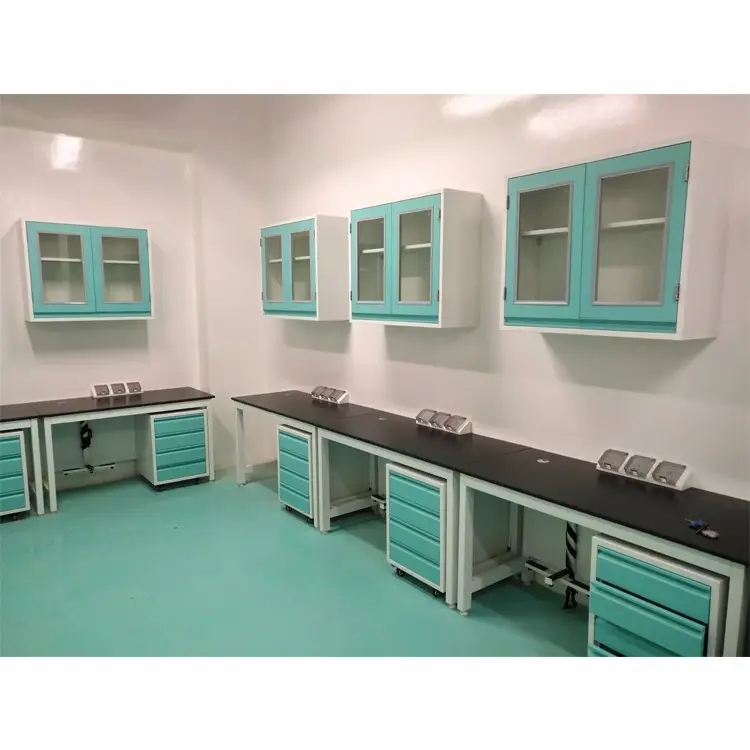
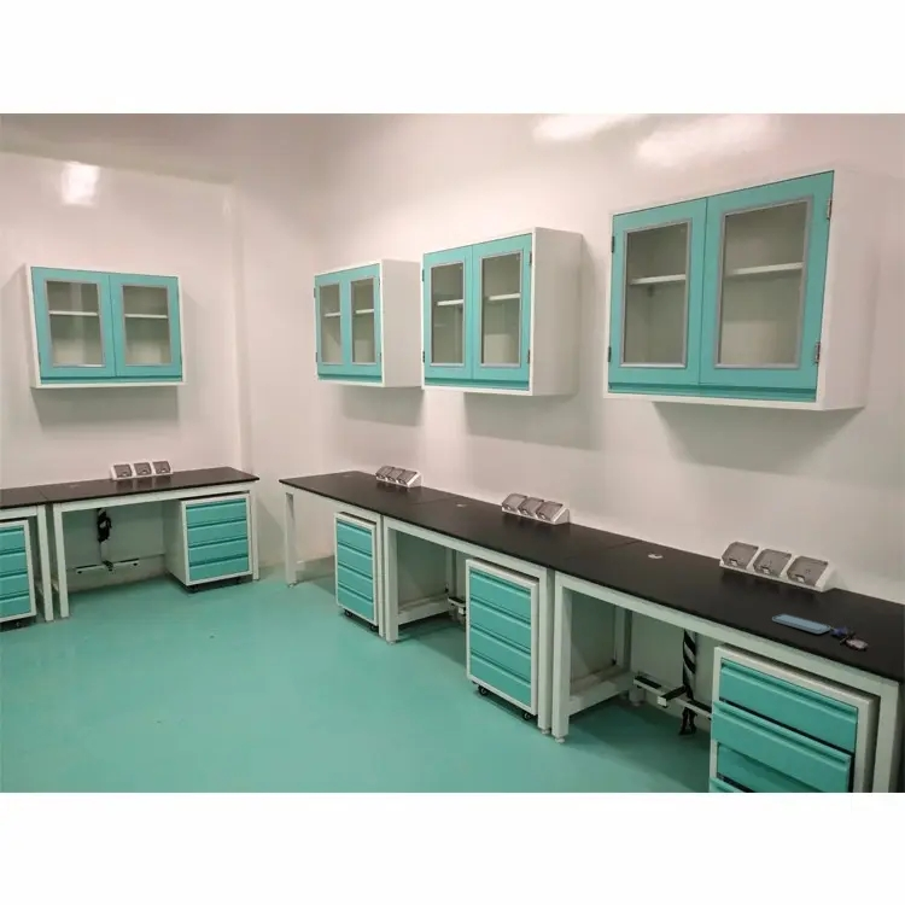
+ smartphone [771,613,831,635]
